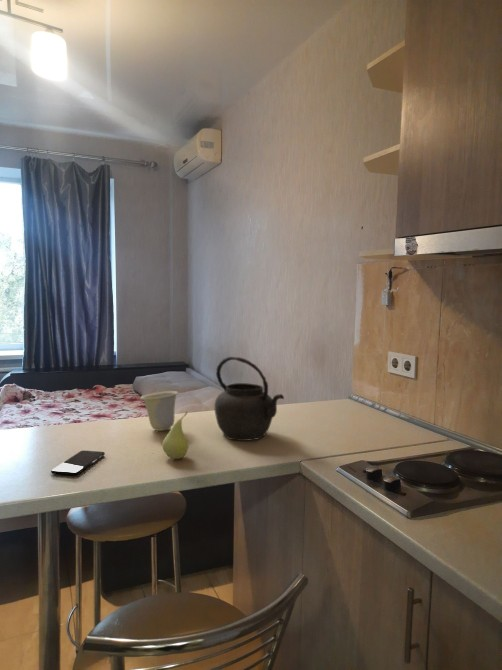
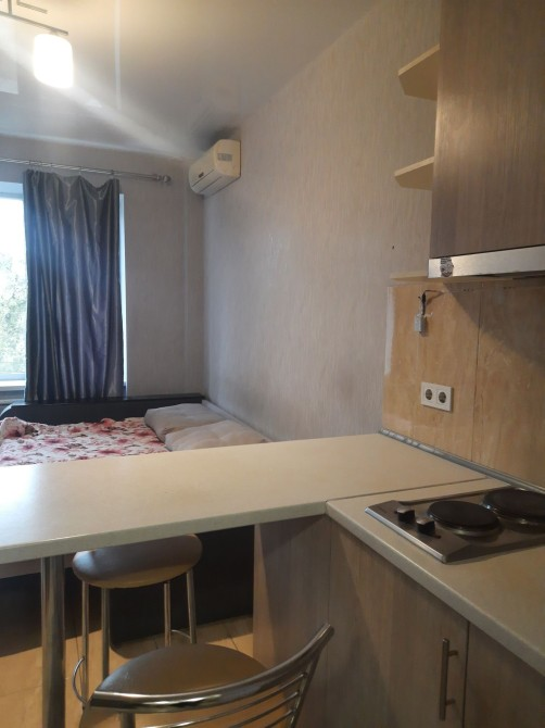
- cup [140,390,179,432]
- fruit [161,410,190,460]
- kettle [214,356,285,442]
- smartphone [50,450,106,476]
